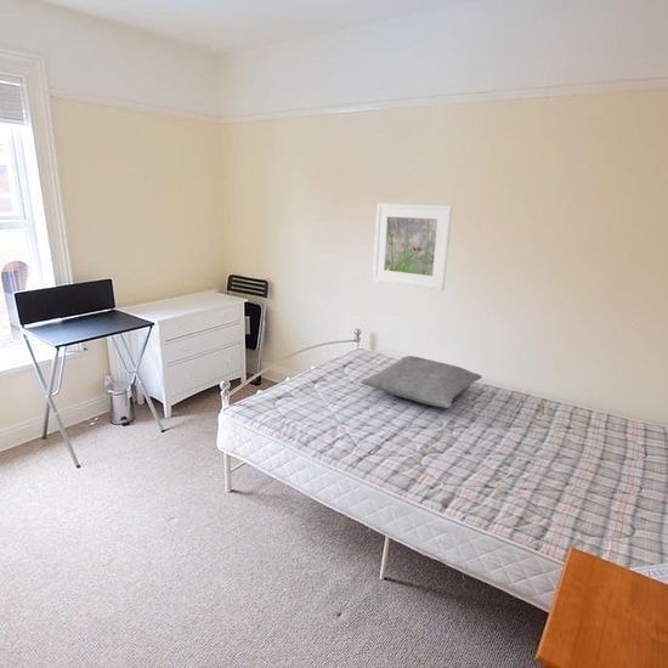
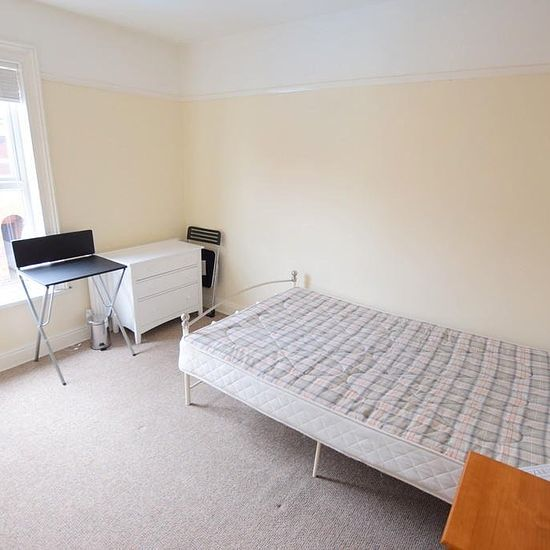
- pillow [360,355,483,409]
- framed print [372,203,453,291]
